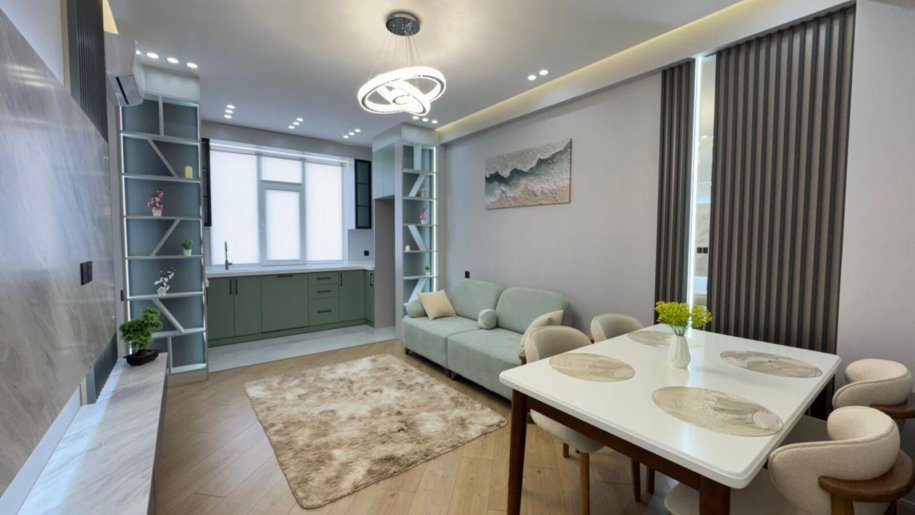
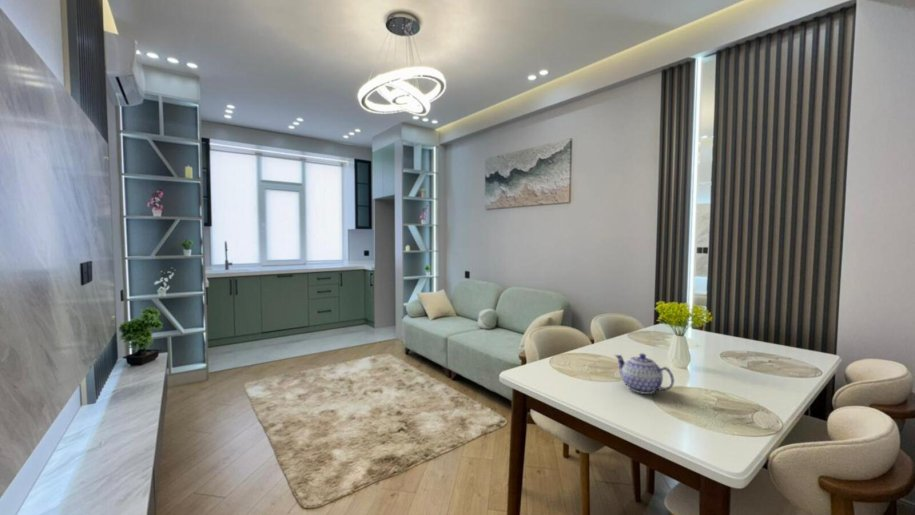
+ teapot [614,352,675,395]
